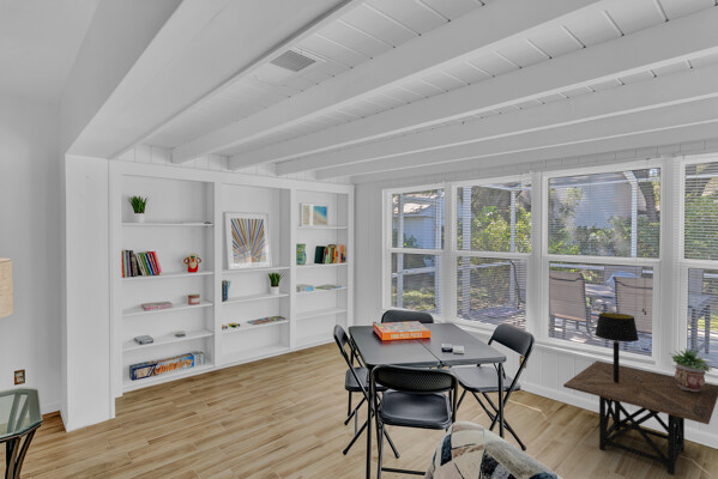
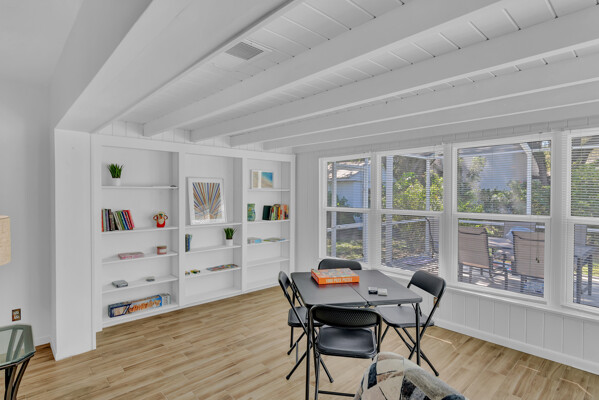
- table lamp [593,311,640,382]
- side table [562,359,718,475]
- potted plant [668,346,713,392]
